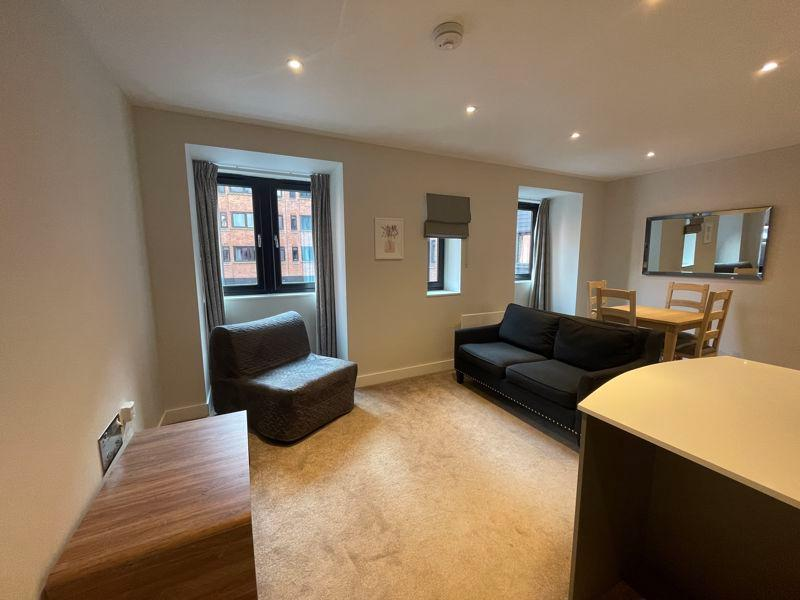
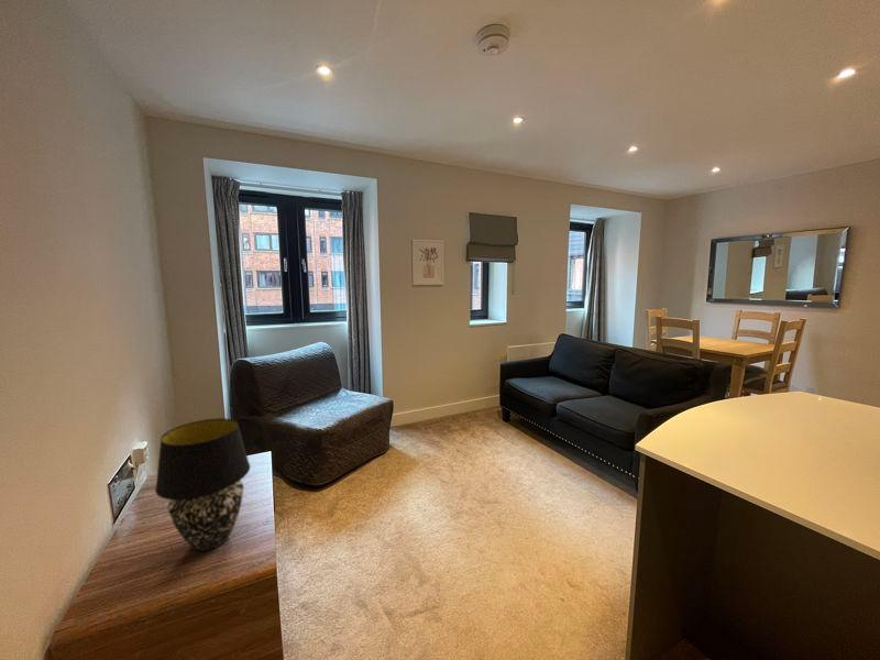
+ table lamp [154,417,252,552]
